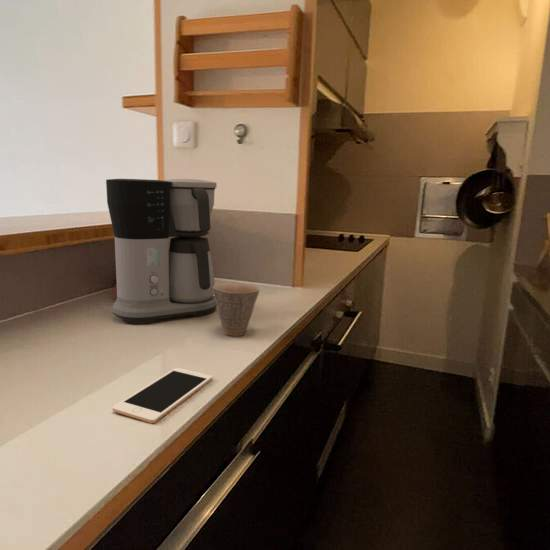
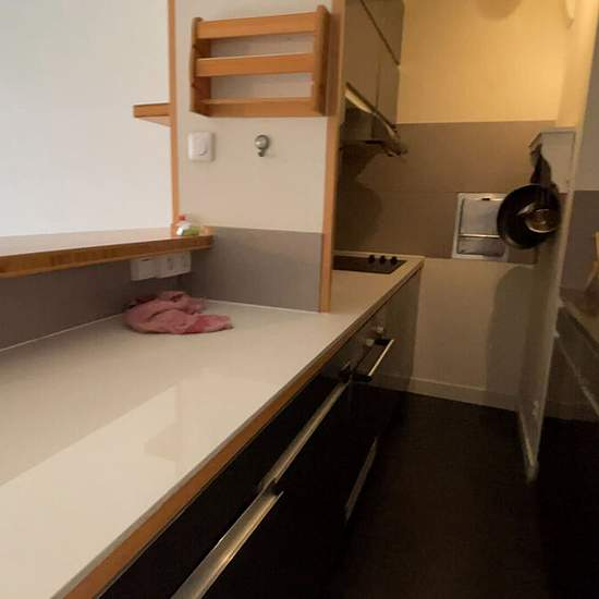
- coffee maker [105,178,218,325]
- cell phone [111,367,213,424]
- cup [213,283,260,337]
